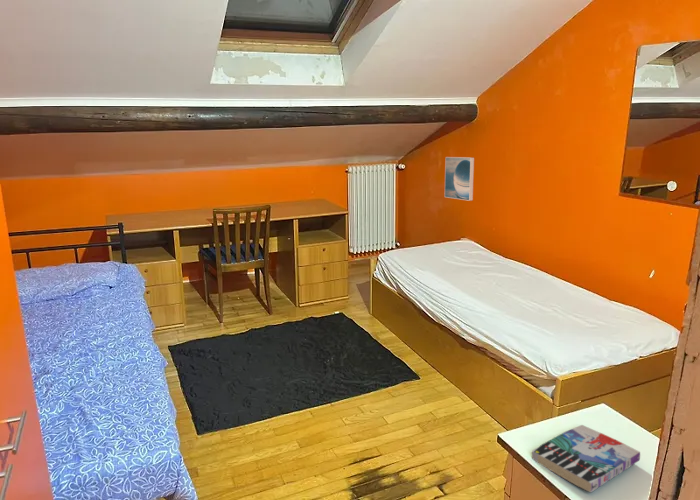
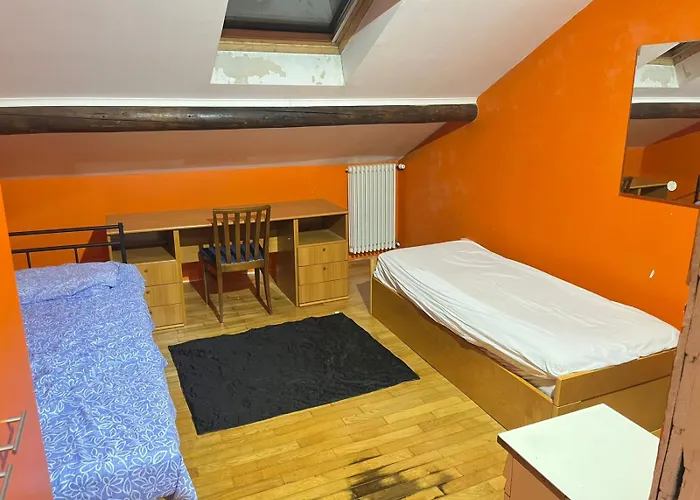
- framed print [444,156,475,202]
- book [531,424,641,493]
